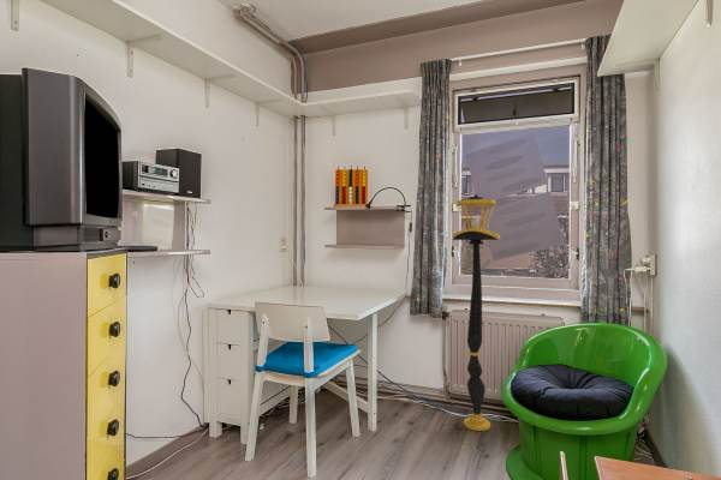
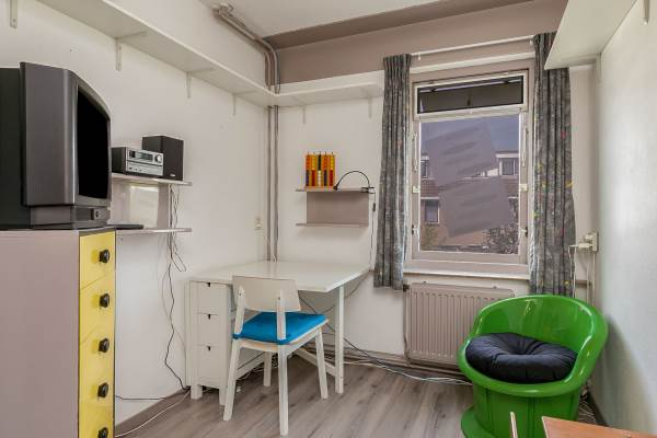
- floor lamp [452,193,501,432]
